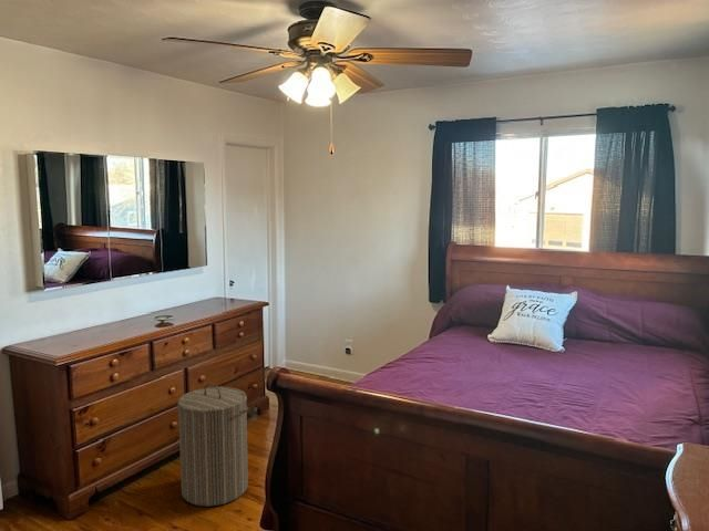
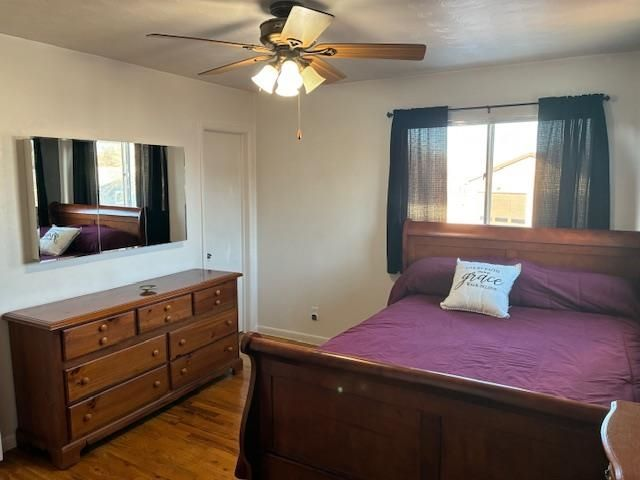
- laundry hamper [177,382,249,508]
